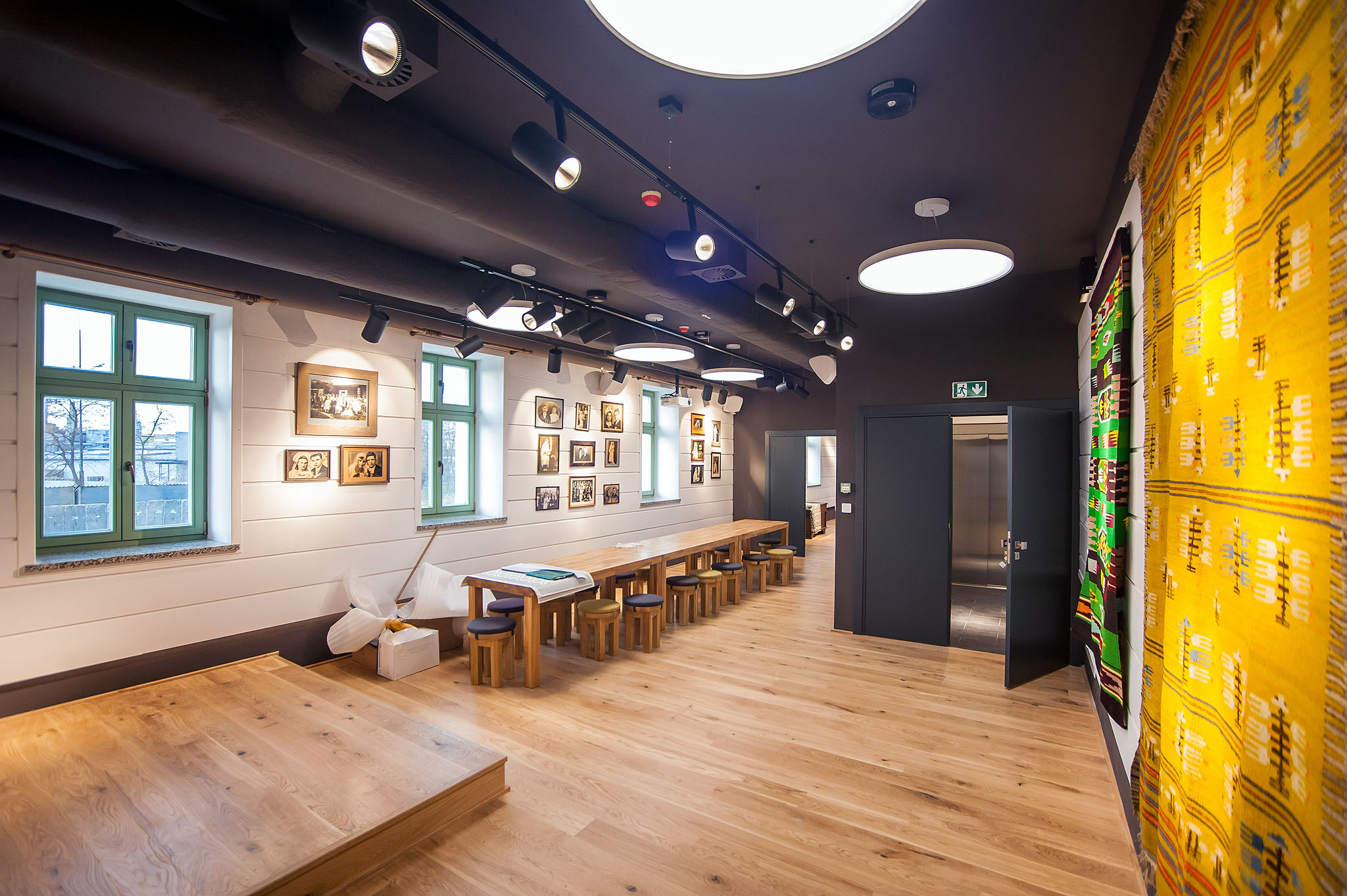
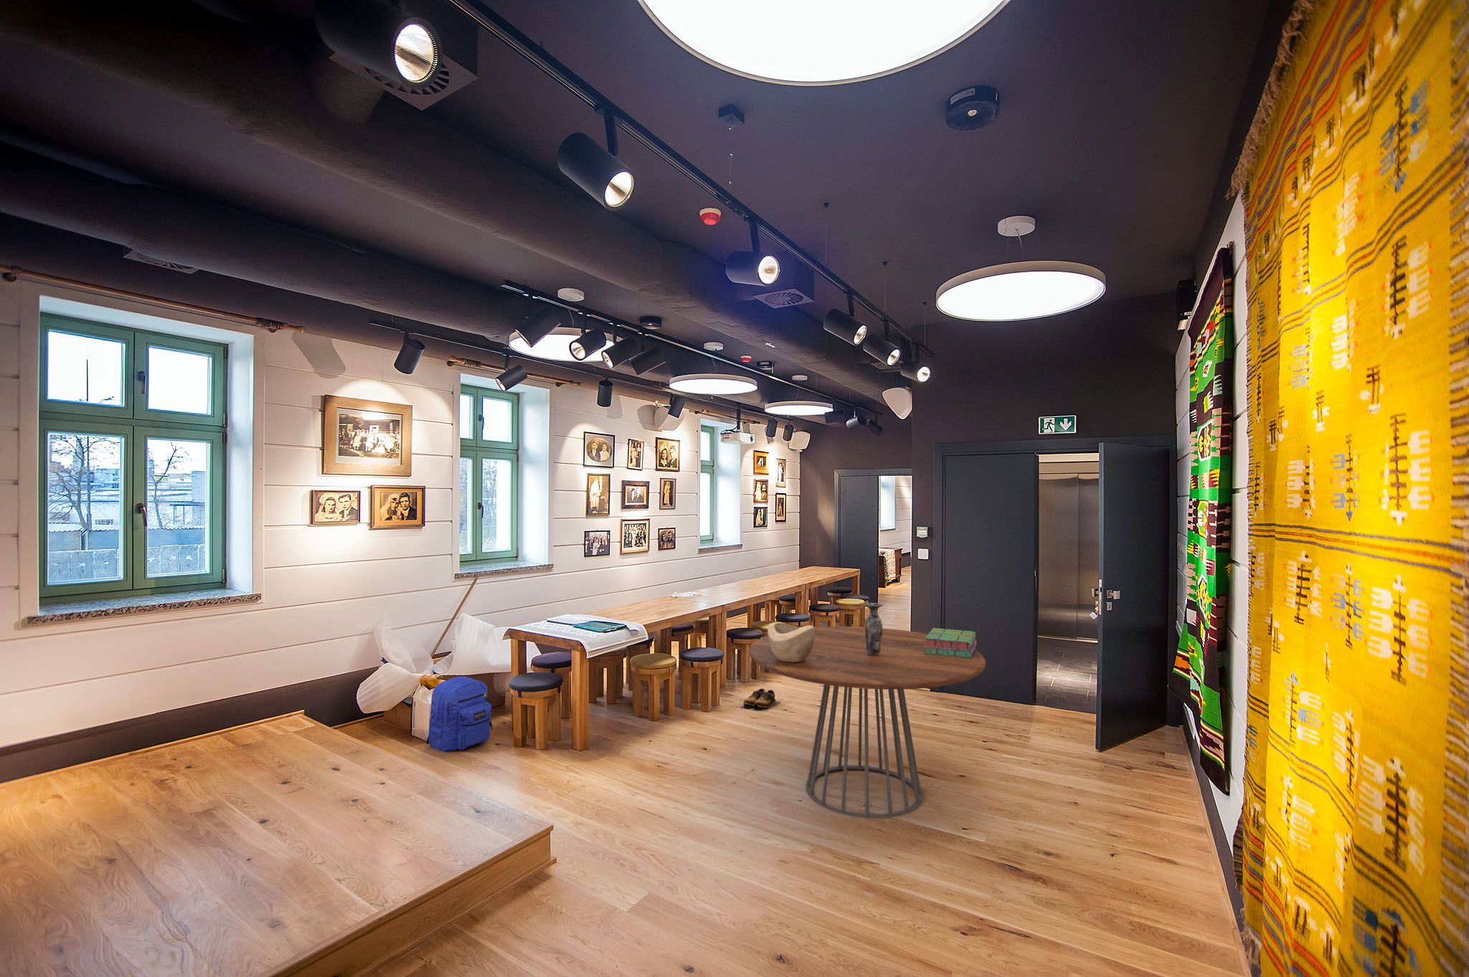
+ stack of books [924,627,977,658]
+ shoes [739,687,781,712]
+ dining table [749,626,986,819]
+ backpack [424,676,494,752]
+ decorative bowl [767,622,815,662]
+ vase [865,602,883,655]
